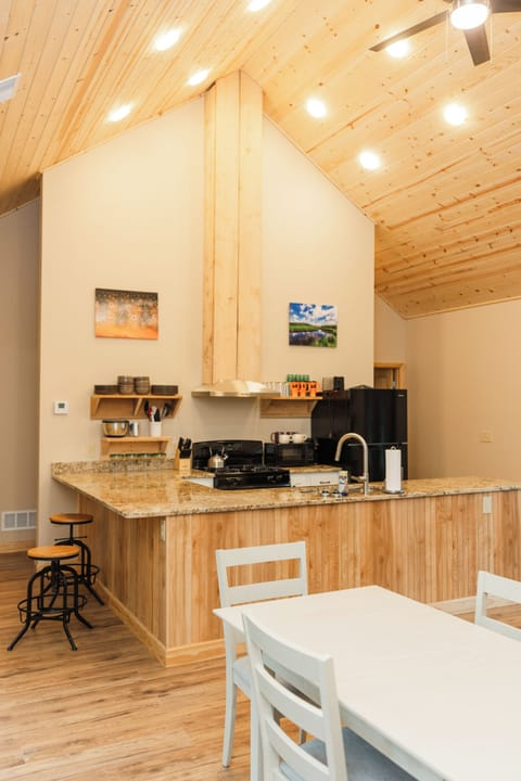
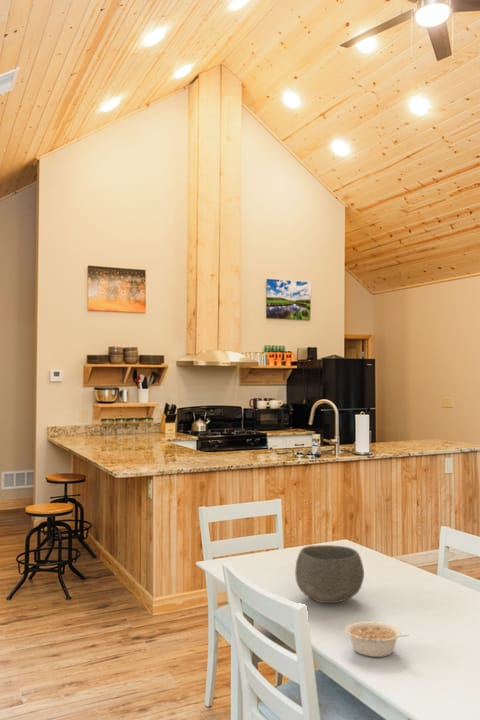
+ legume [344,620,410,658]
+ bowl [294,544,365,604]
